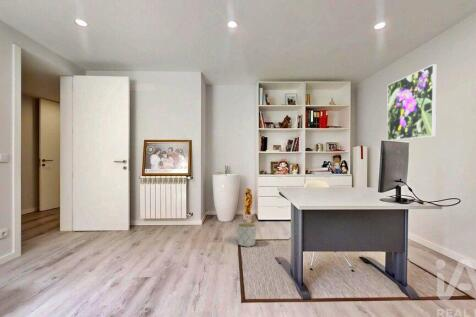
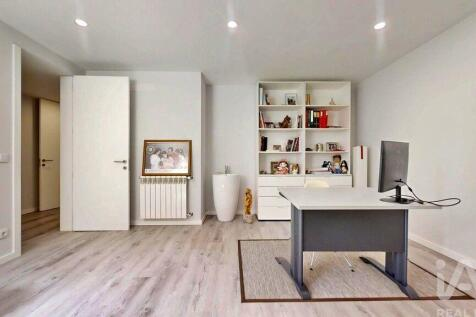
- planter [236,221,257,248]
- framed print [386,63,437,142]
